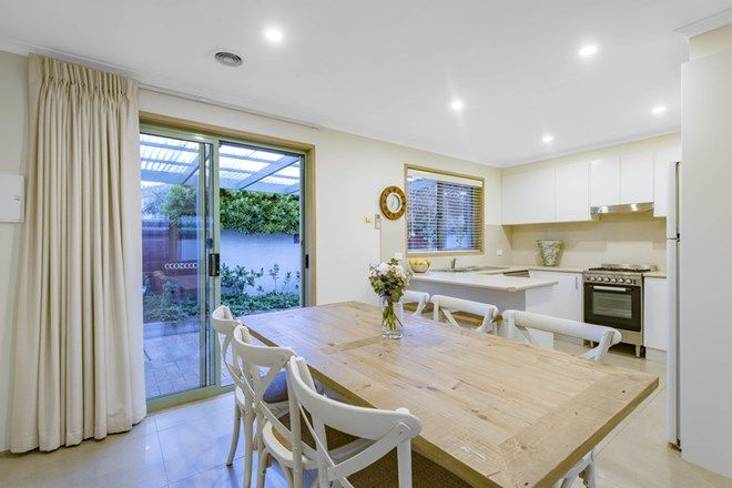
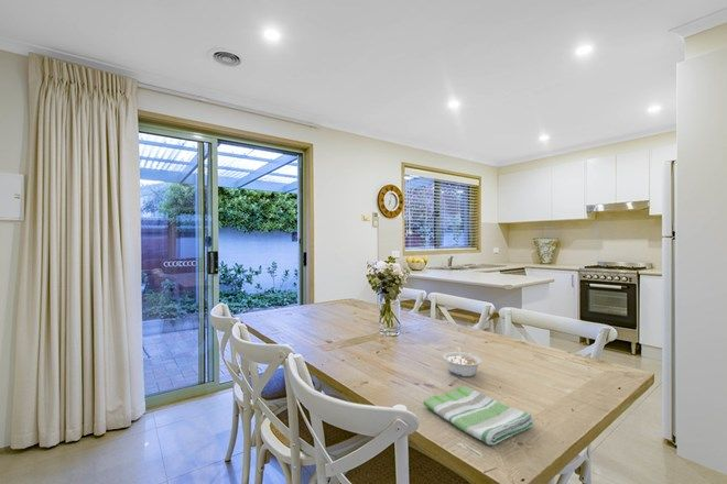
+ dish towel [422,385,534,446]
+ legume [442,345,482,377]
